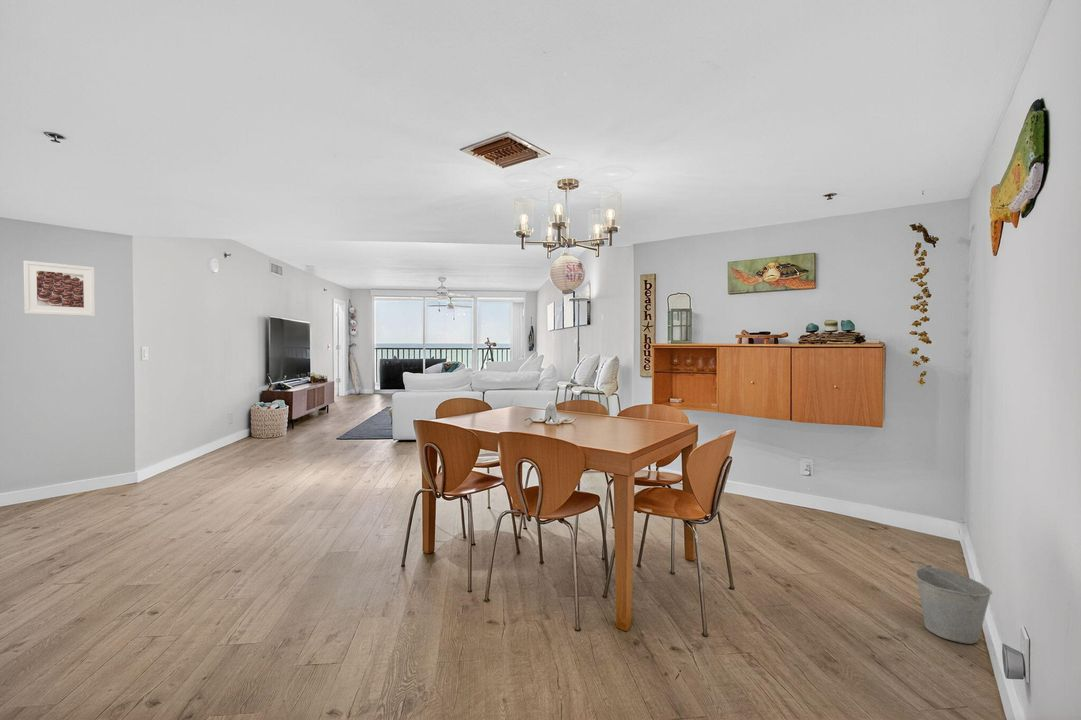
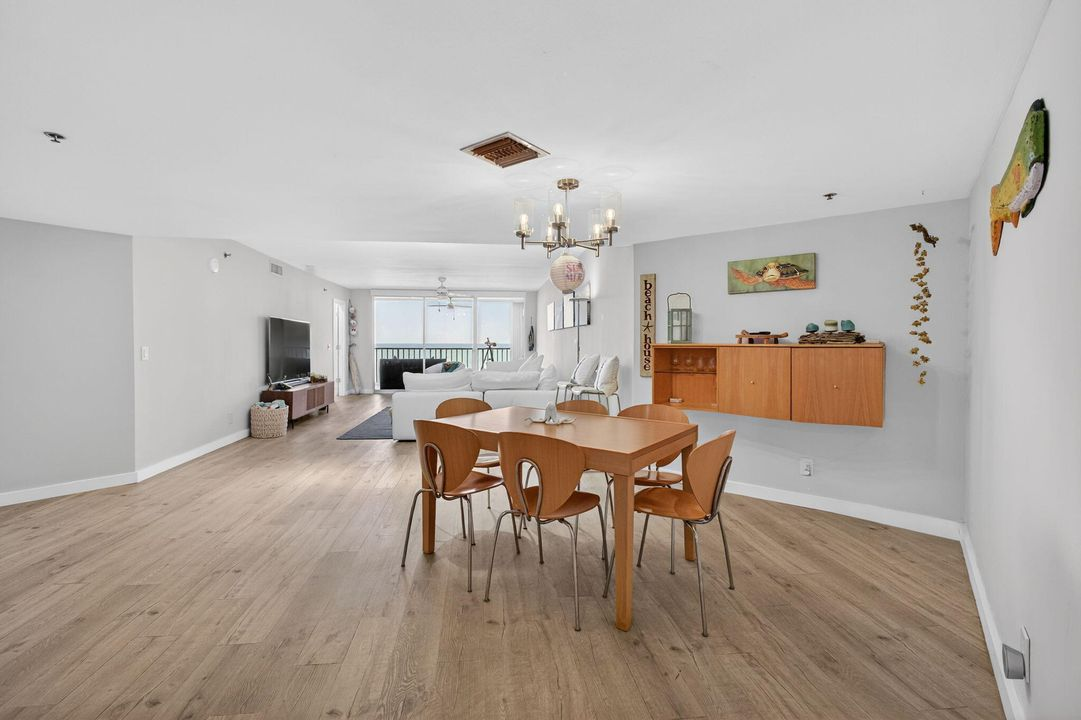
- bucket [914,560,993,645]
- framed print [23,260,96,317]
